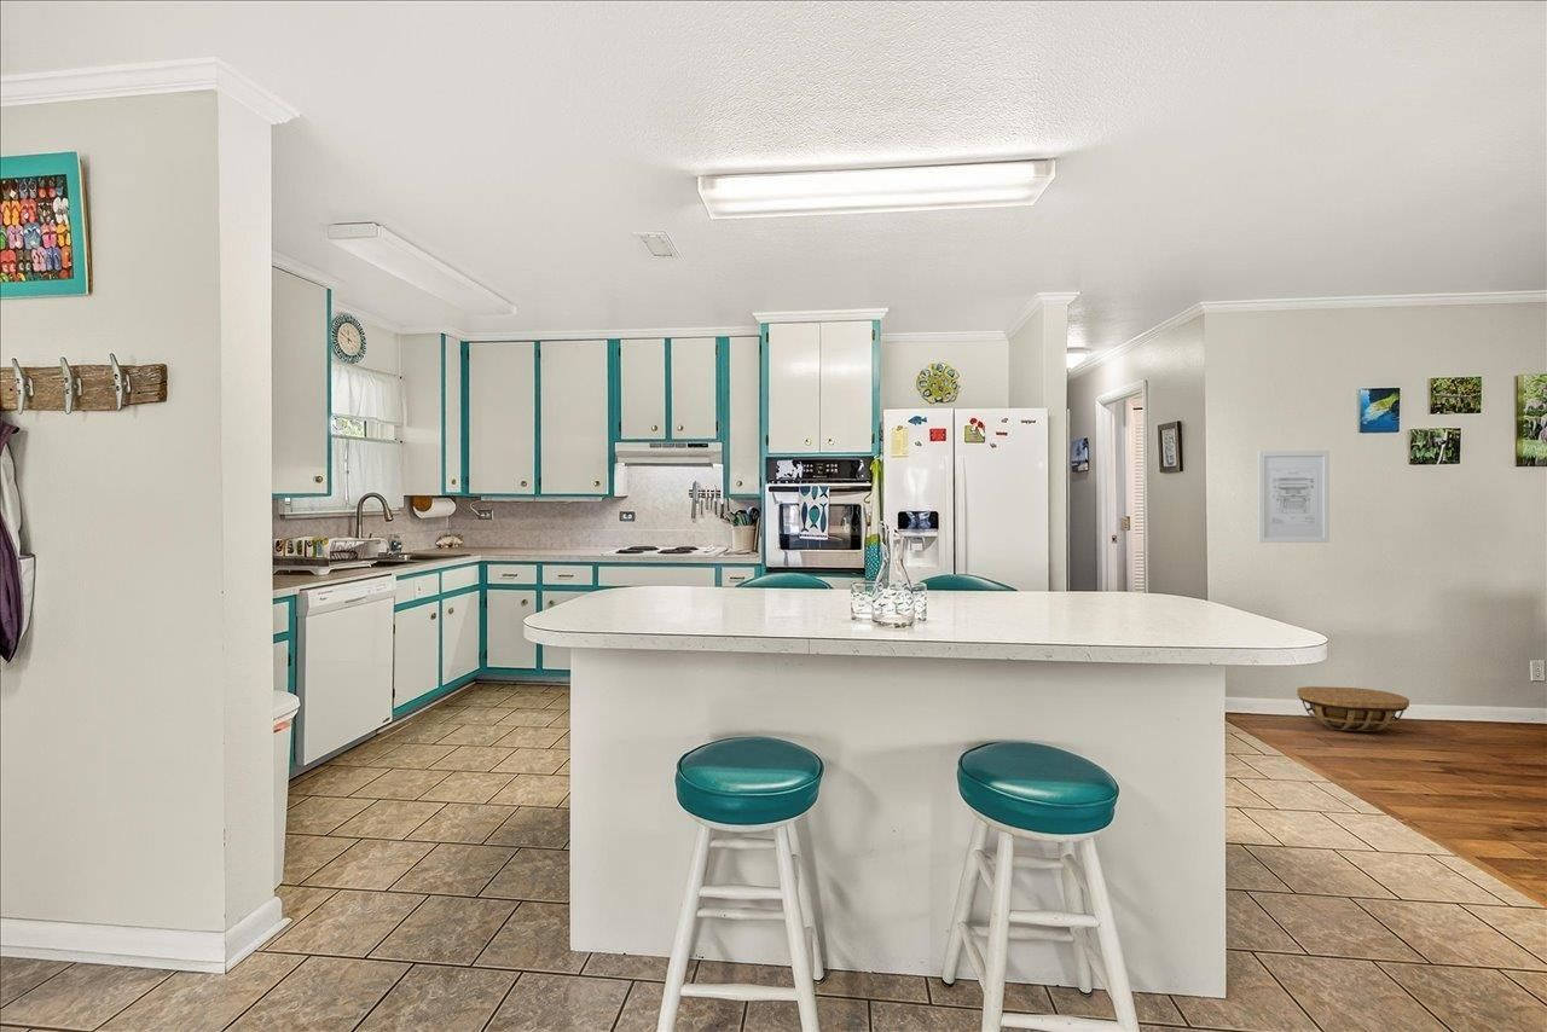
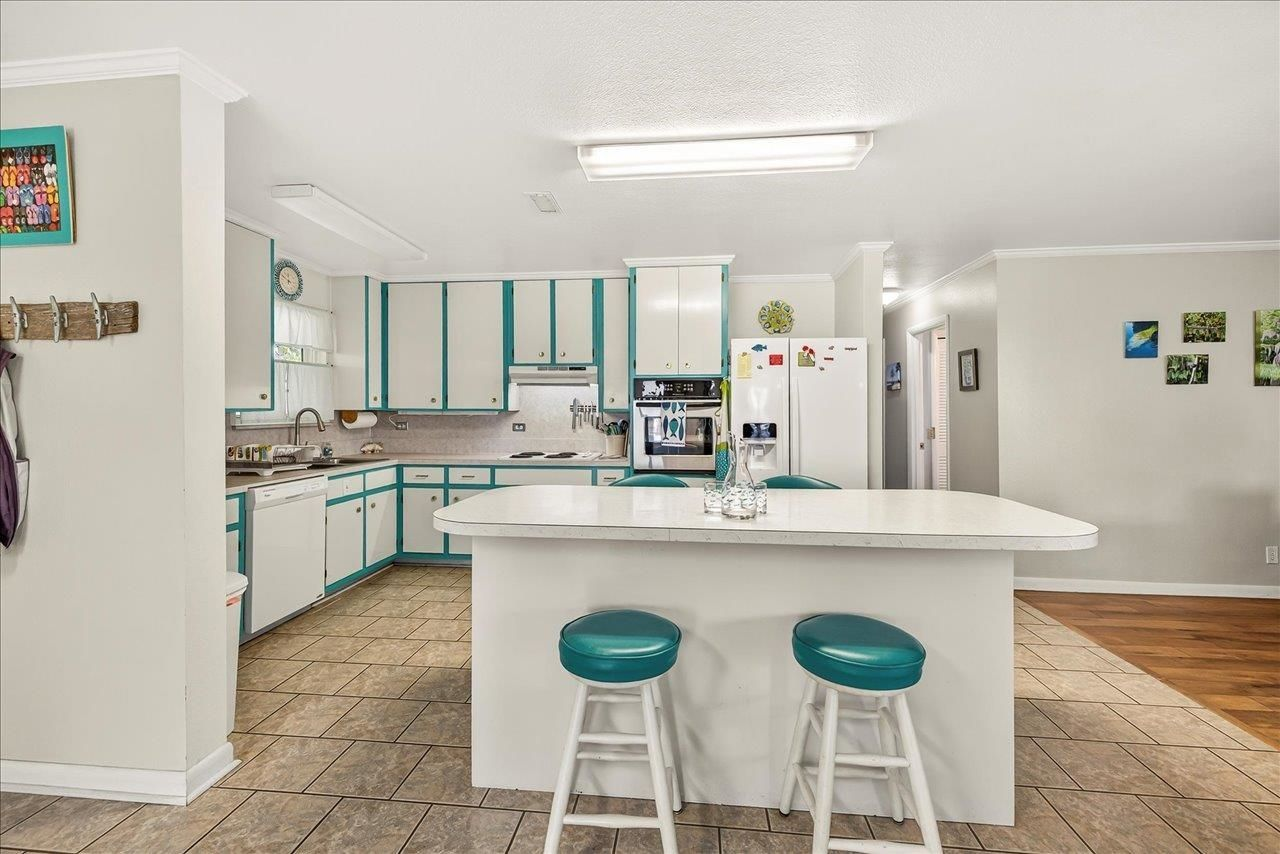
- wall art [1257,450,1331,544]
- basket [1296,685,1410,732]
